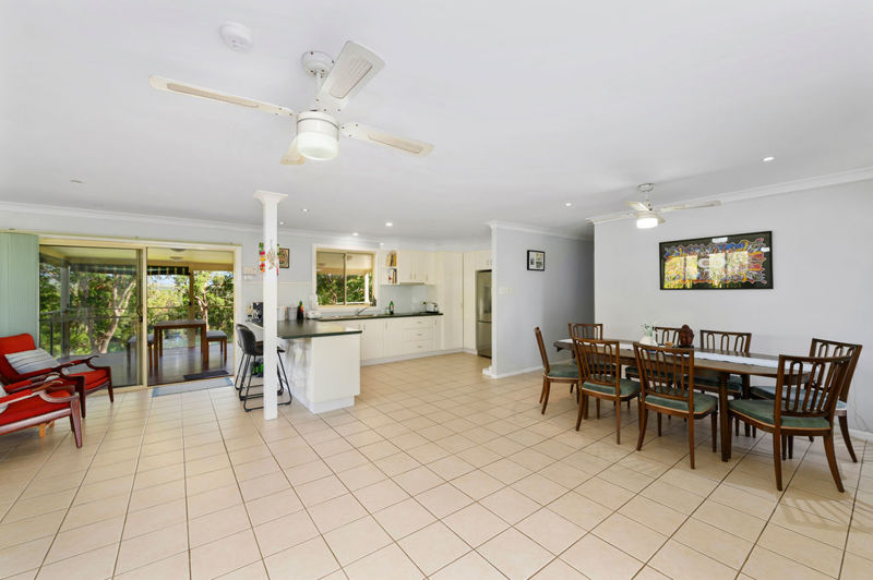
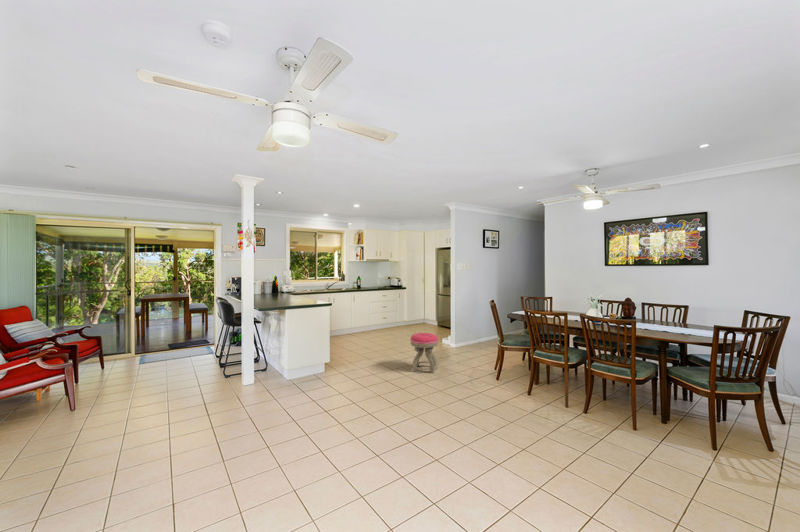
+ stool [410,332,439,374]
